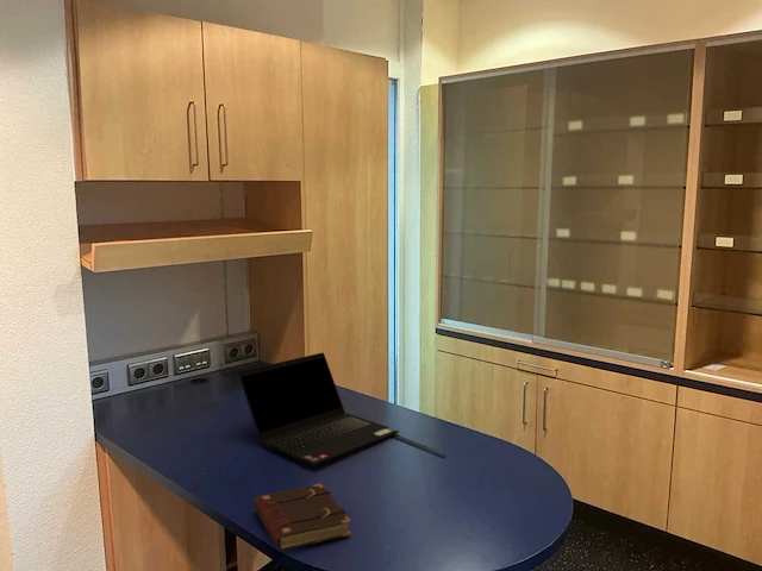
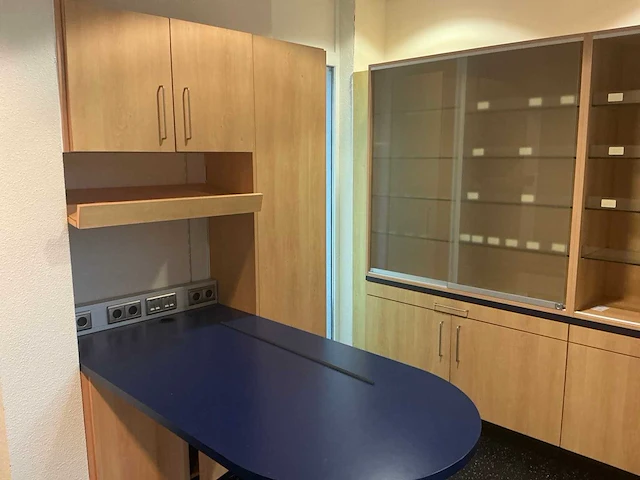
- book [254,483,352,551]
- laptop computer [237,351,400,468]
